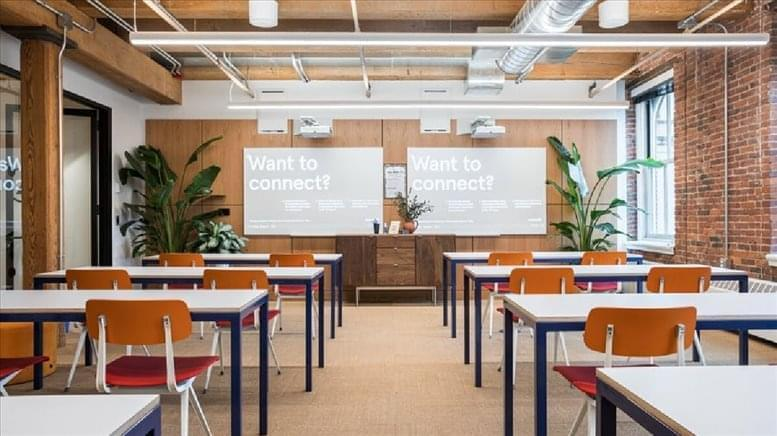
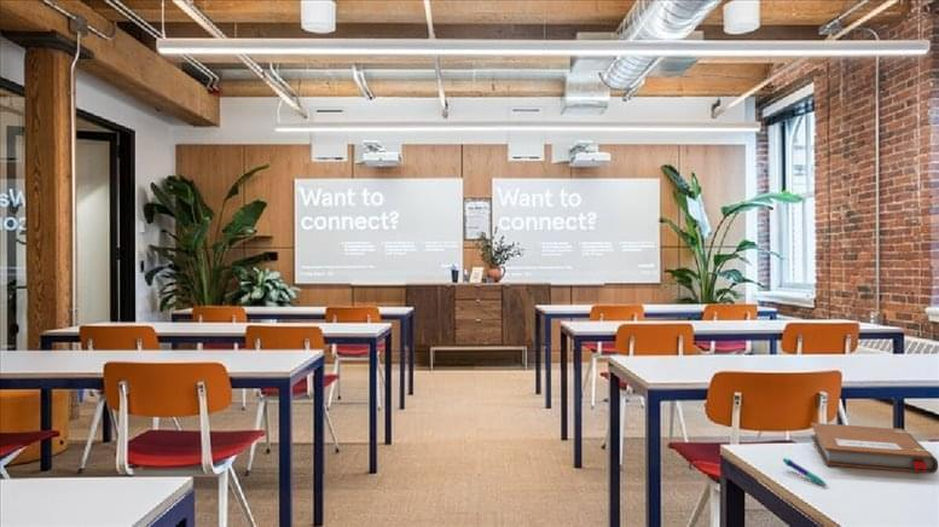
+ notebook [810,422,939,475]
+ pen [782,457,828,487]
